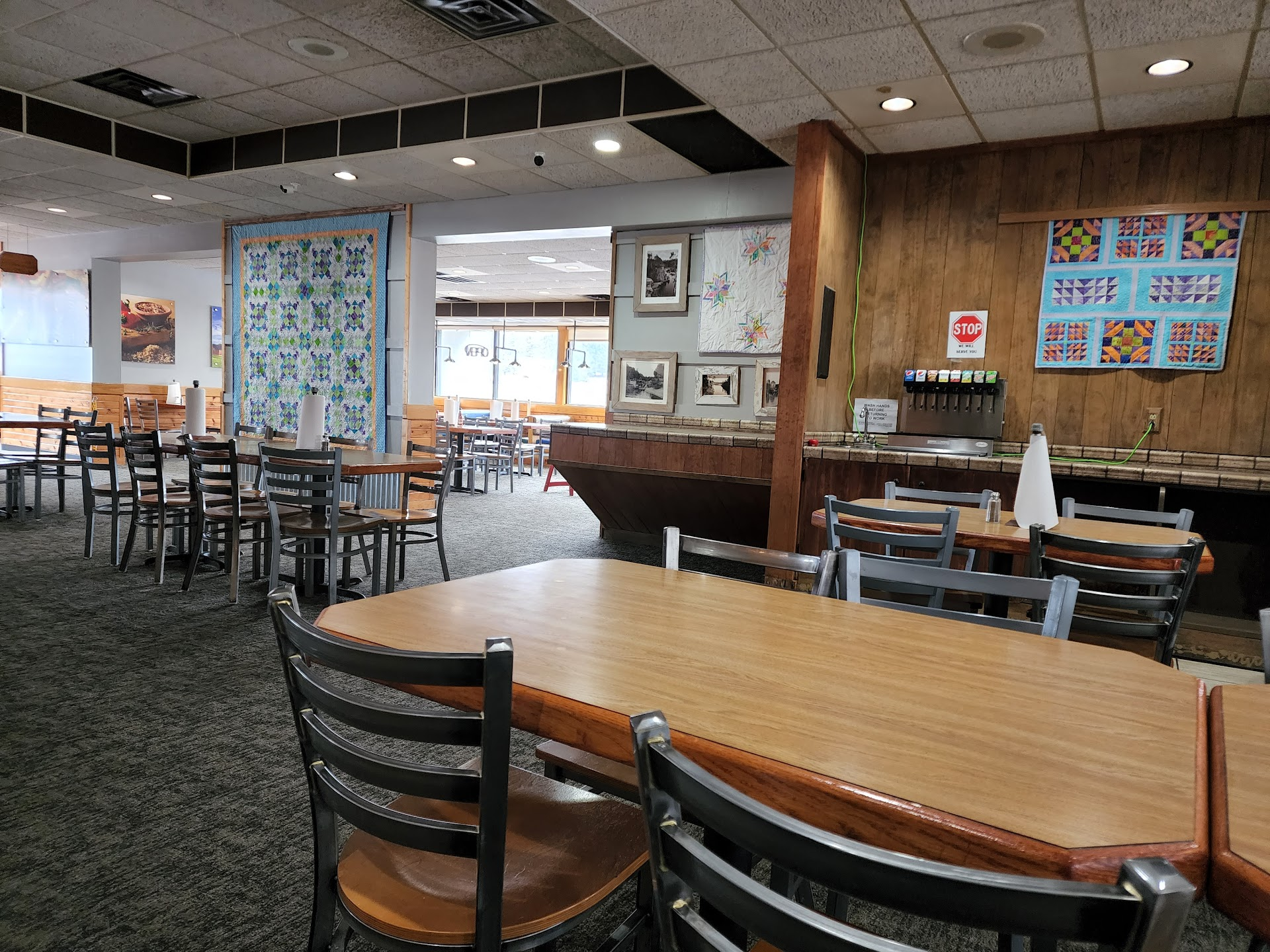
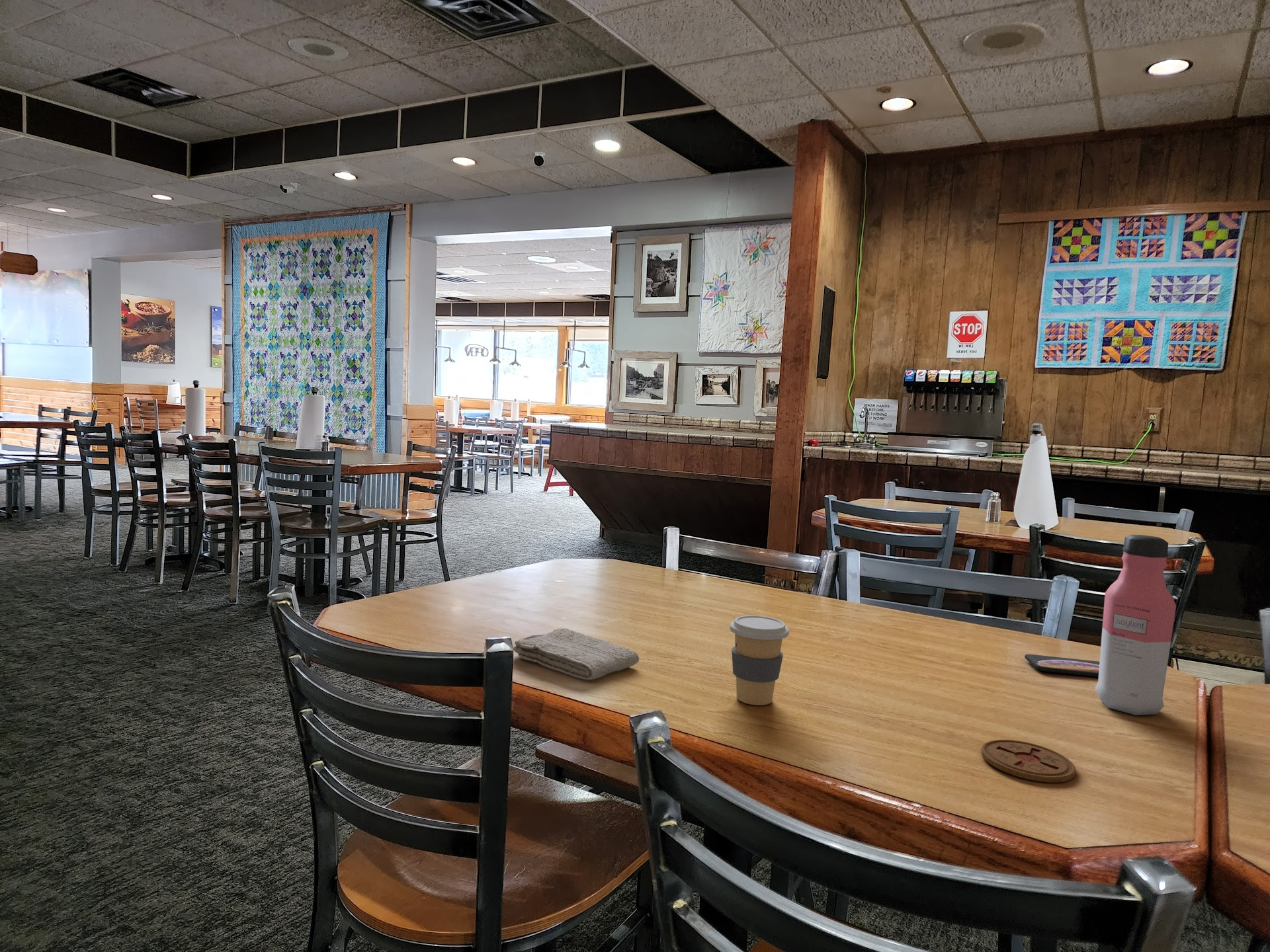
+ coaster [980,739,1076,783]
+ water bottle [1095,534,1177,716]
+ smartphone [1024,653,1100,678]
+ coffee cup [729,615,790,706]
+ washcloth [513,628,640,681]
